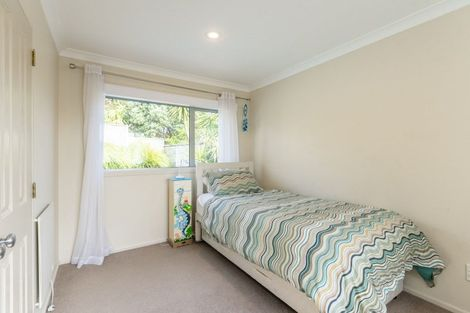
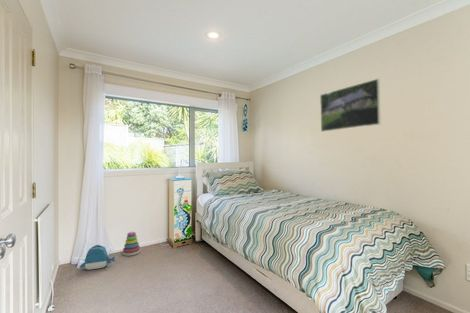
+ backpack [78,244,116,271]
+ stacking toy [121,230,142,257]
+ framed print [319,78,381,133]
